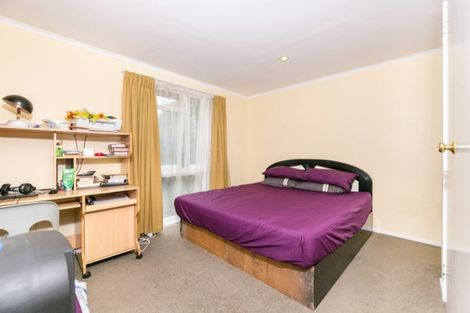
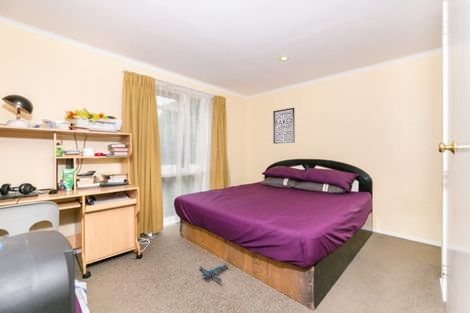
+ wall art [272,107,296,145]
+ plush toy [198,262,230,283]
